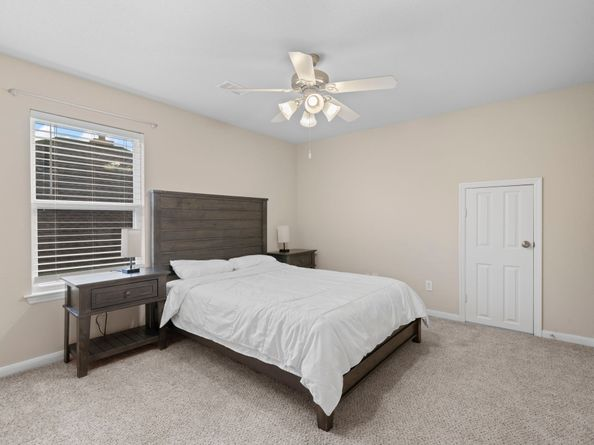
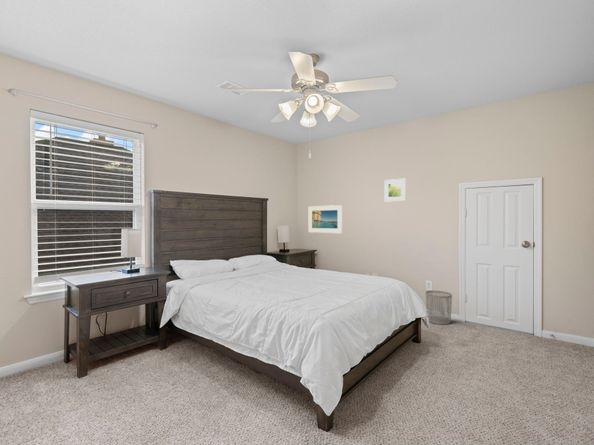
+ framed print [307,204,343,234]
+ waste bin [425,290,453,325]
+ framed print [383,178,407,202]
